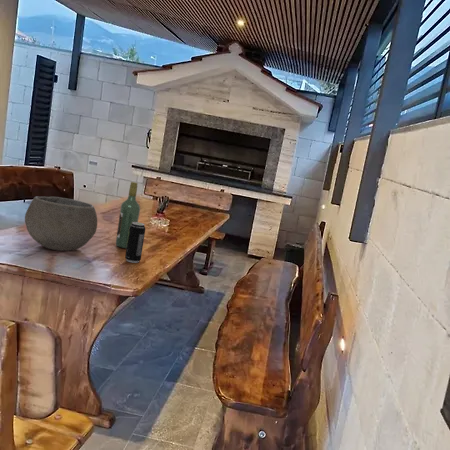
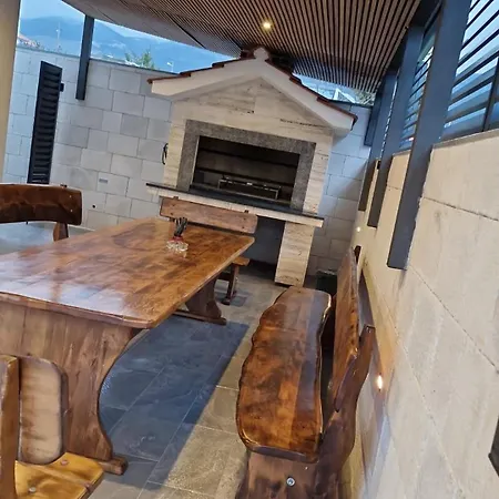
- bowl [24,196,98,252]
- beverage can [124,221,146,264]
- wine bottle [115,181,141,249]
